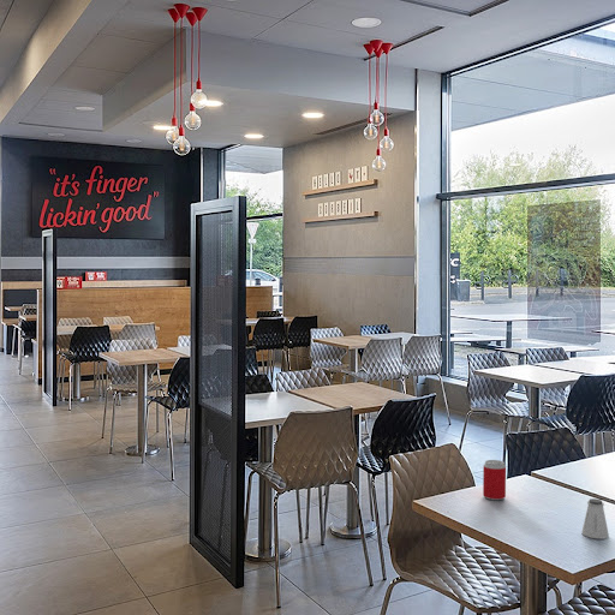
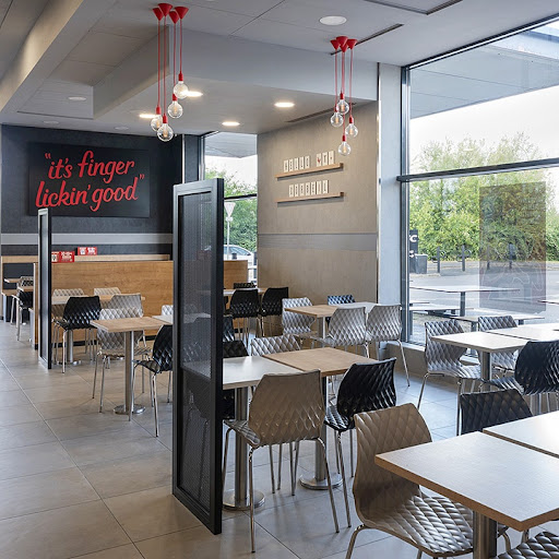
- saltshaker [580,497,610,541]
- beverage can [482,459,507,501]
